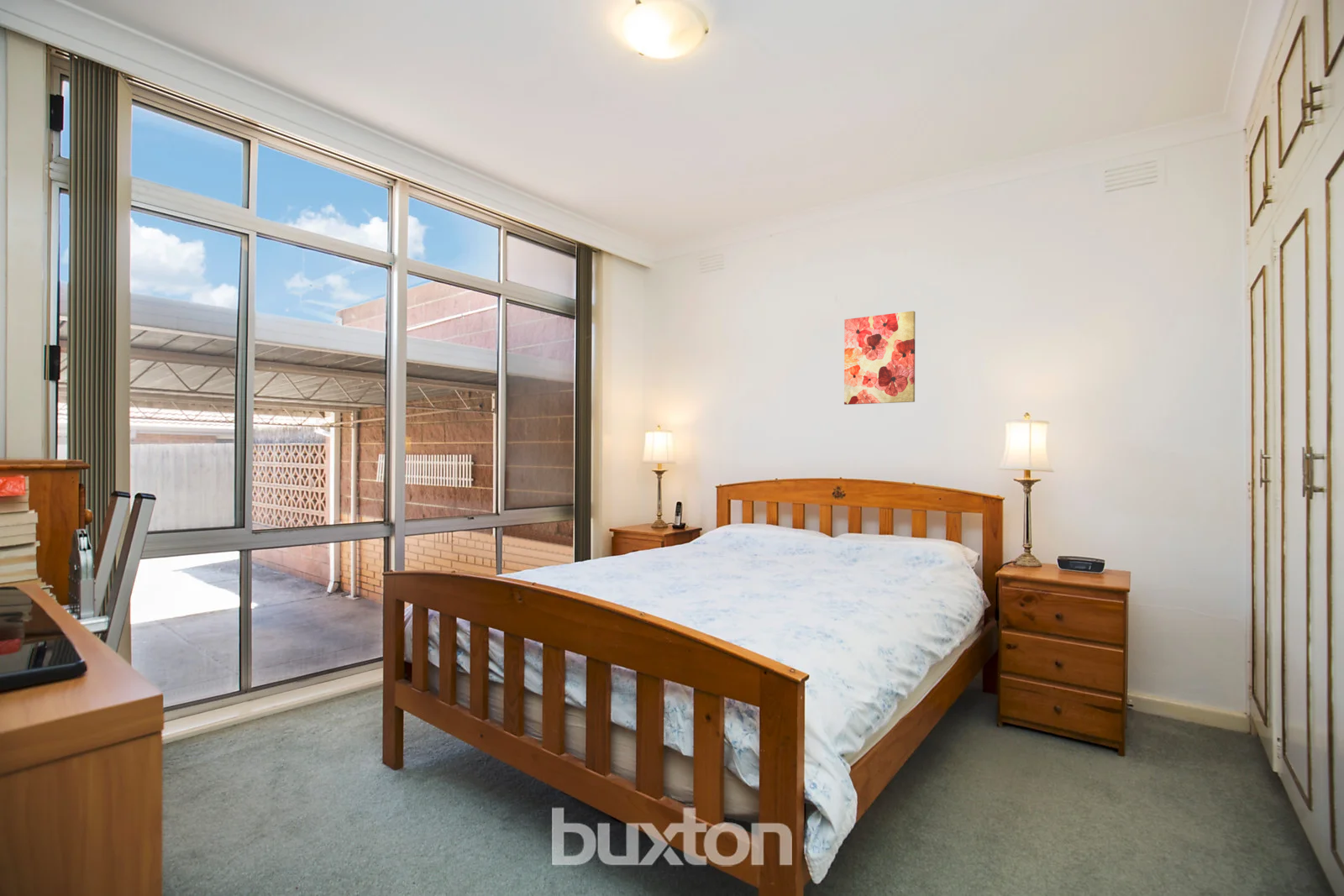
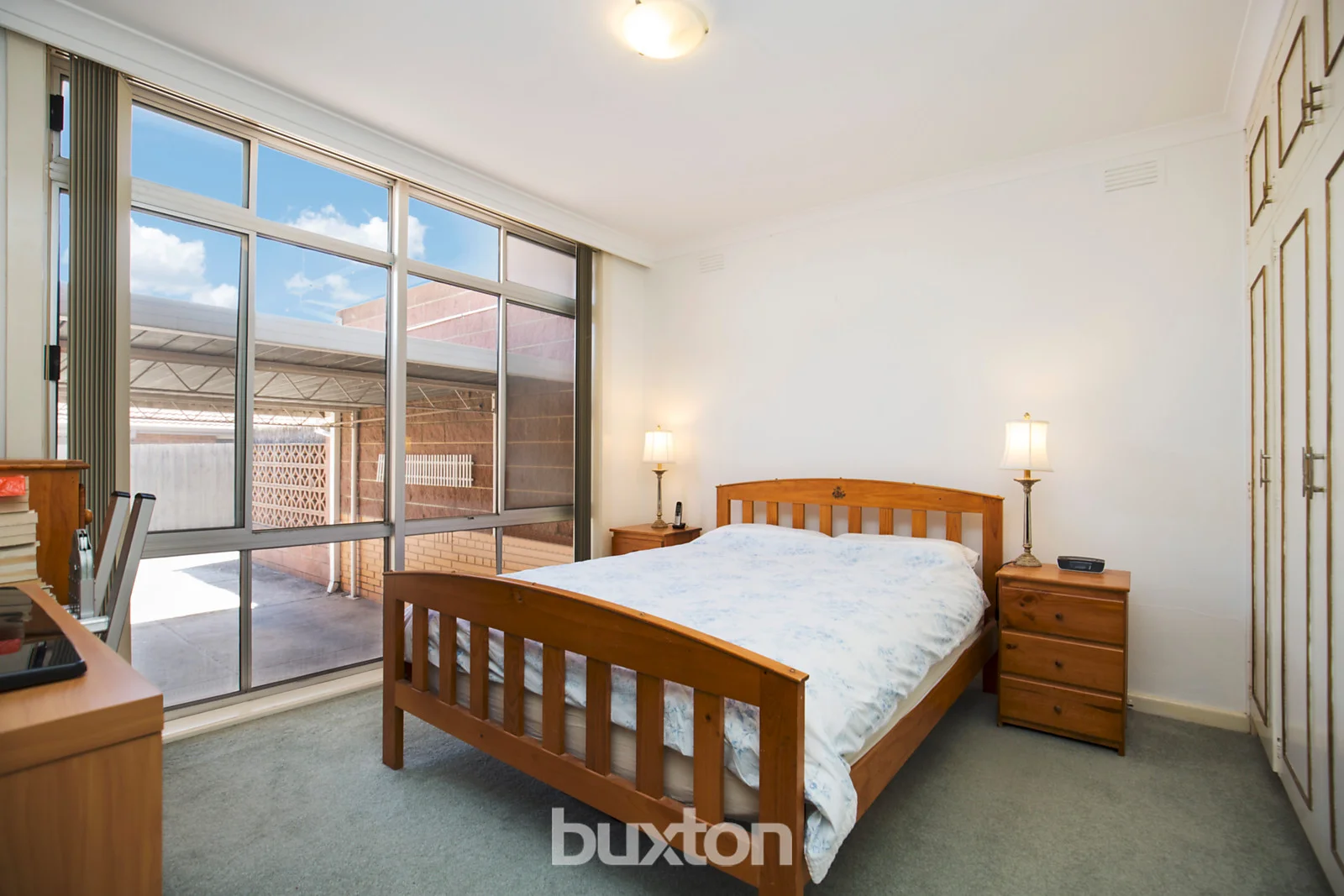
- wall art [843,310,916,406]
